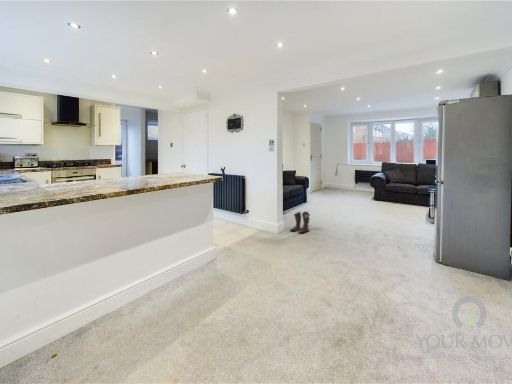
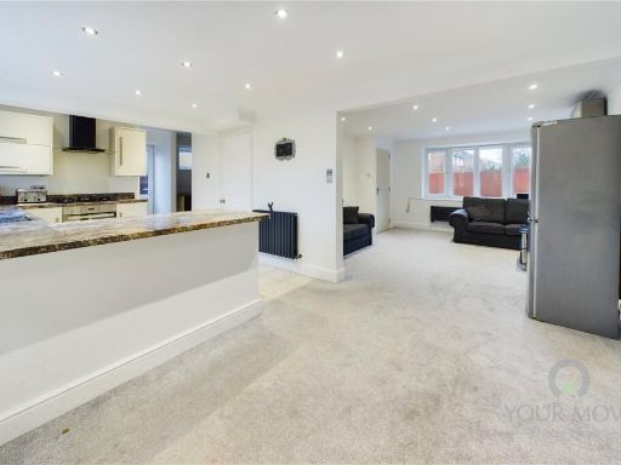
- boots [289,210,311,234]
